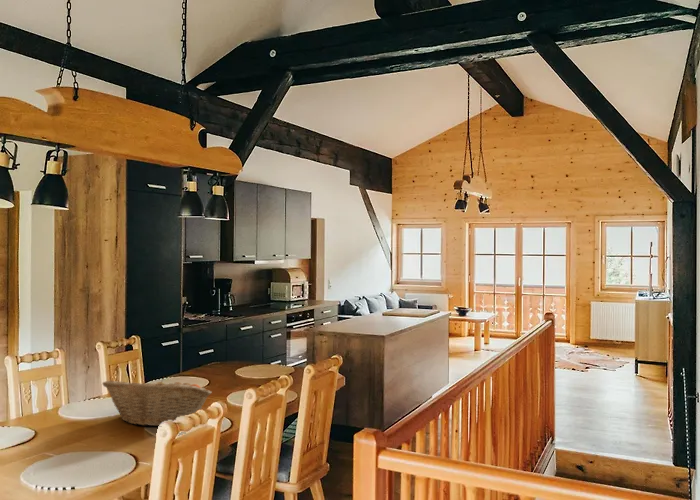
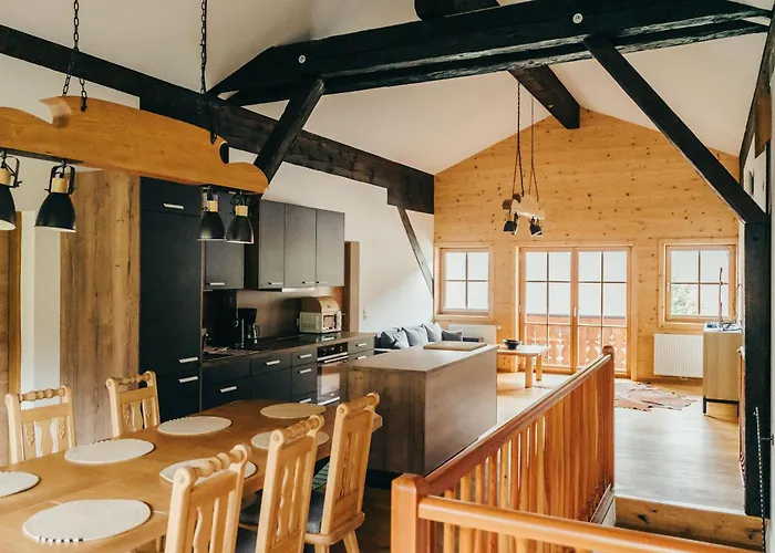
- fruit basket [101,376,213,427]
